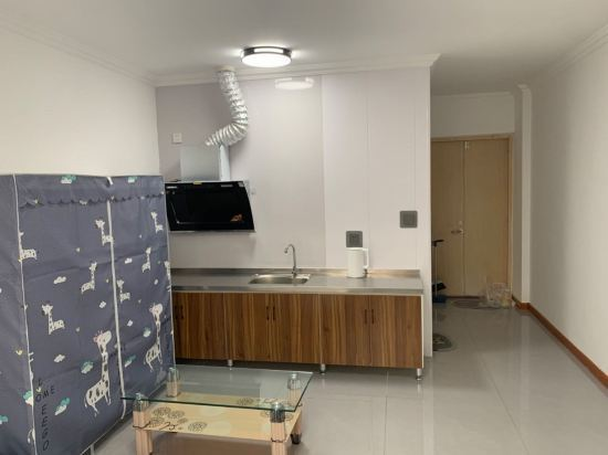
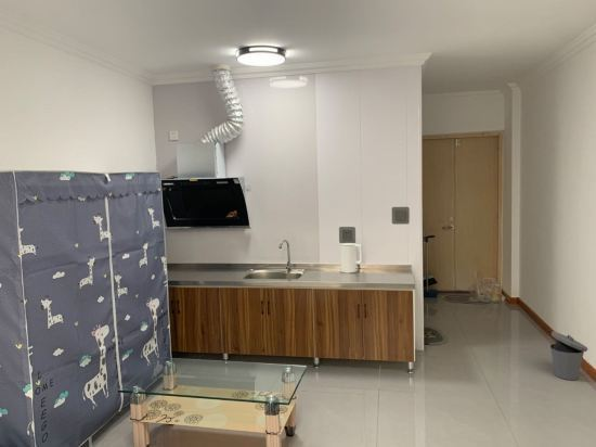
+ trash can [549,330,588,381]
